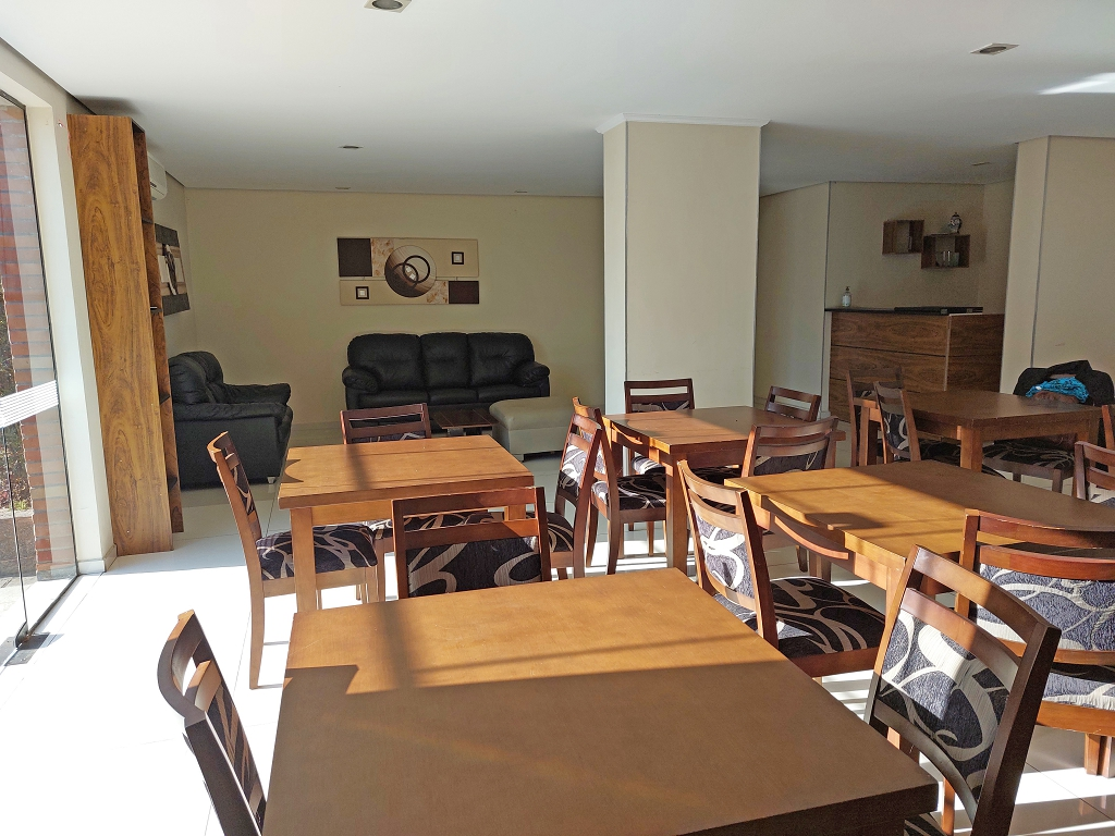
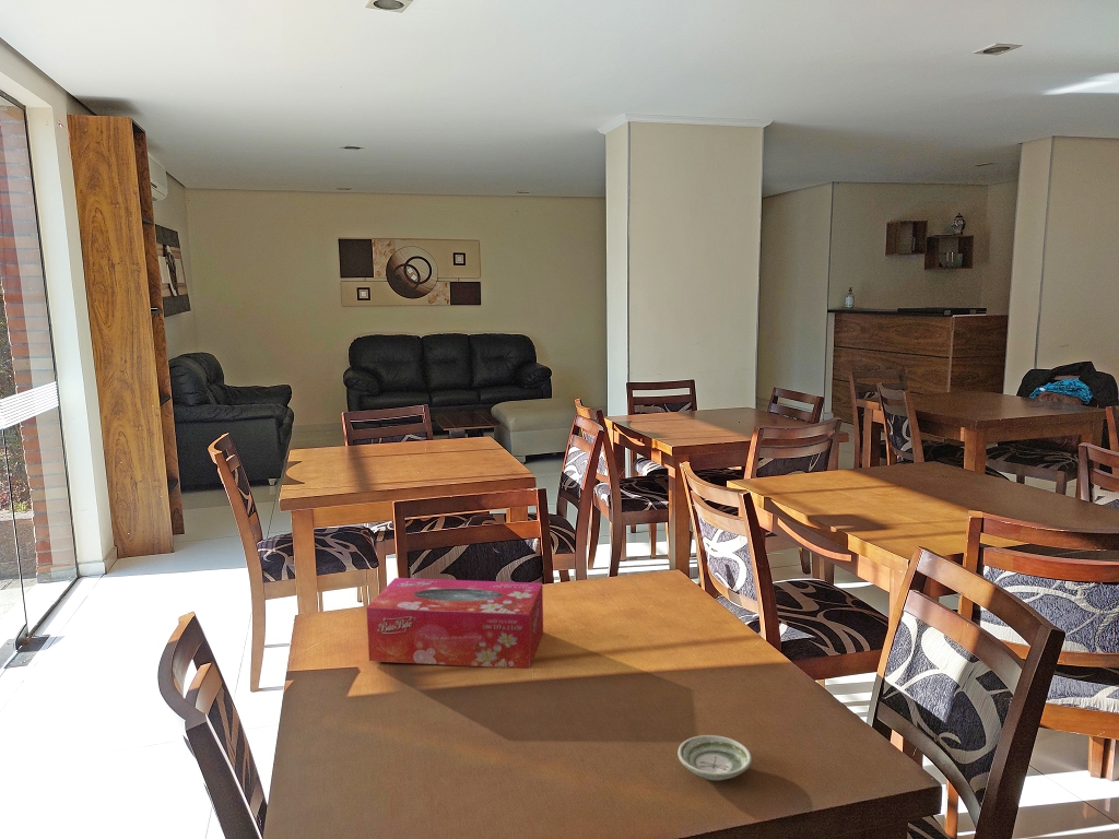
+ tissue box [366,577,544,670]
+ saucer [676,734,753,781]
